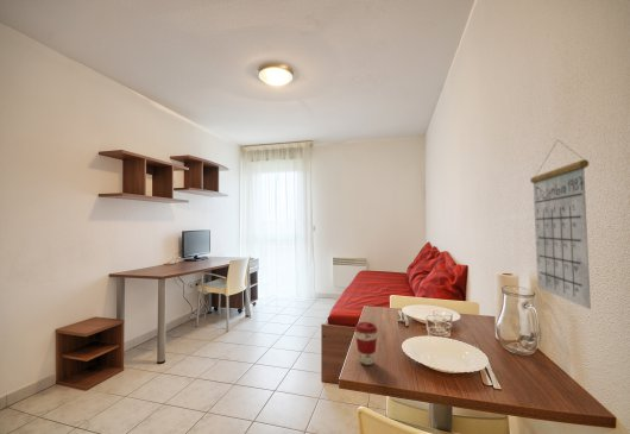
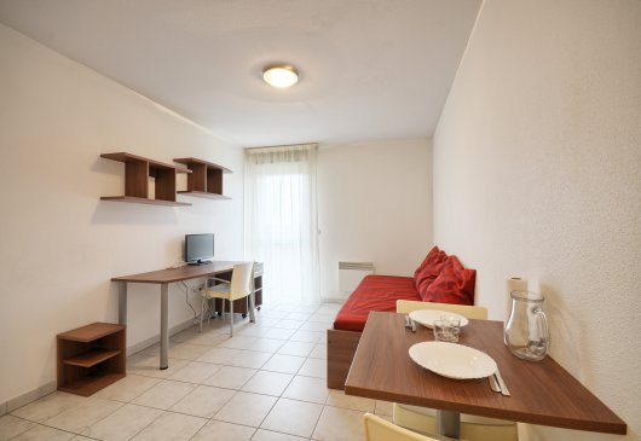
- calendar [529,139,592,310]
- coffee cup [353,321,379,366]
